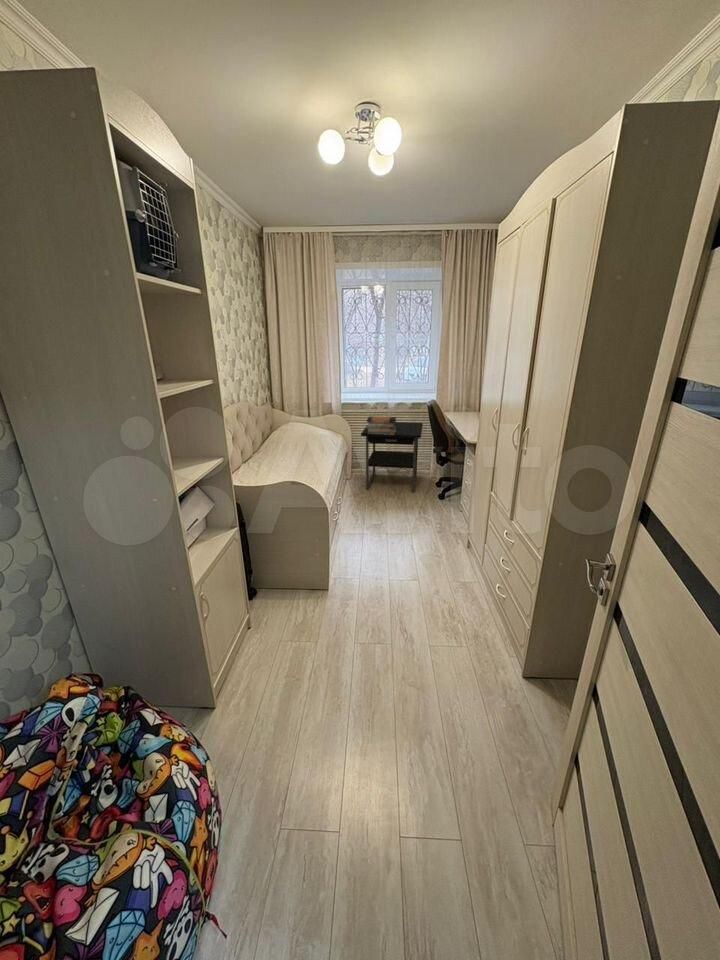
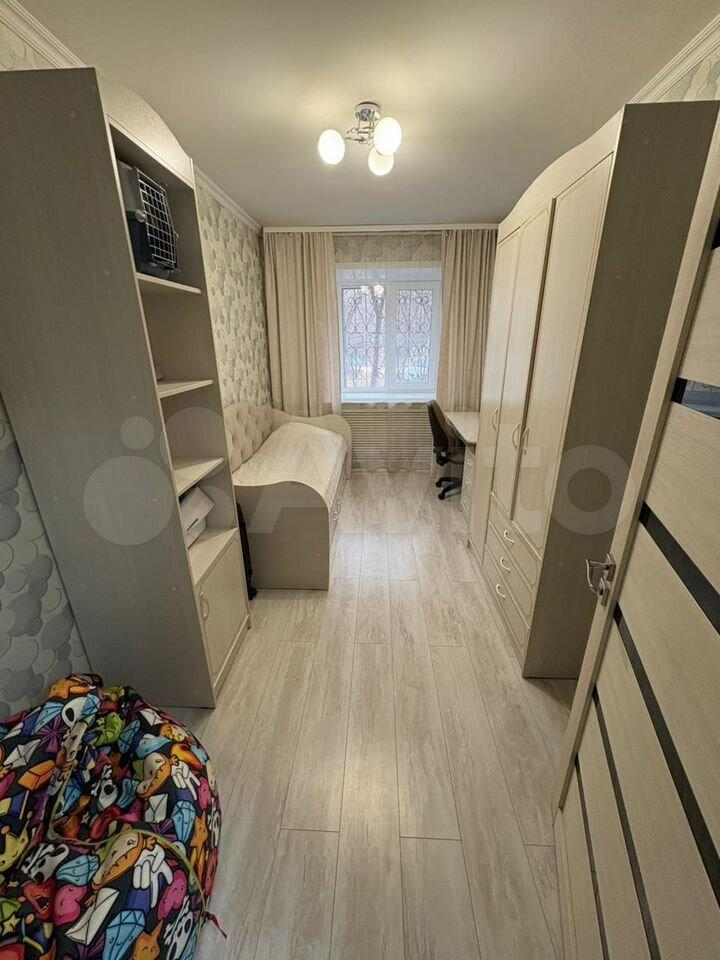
- book stack [366,415,397,435]
- nightstand [360,421,424,493]
